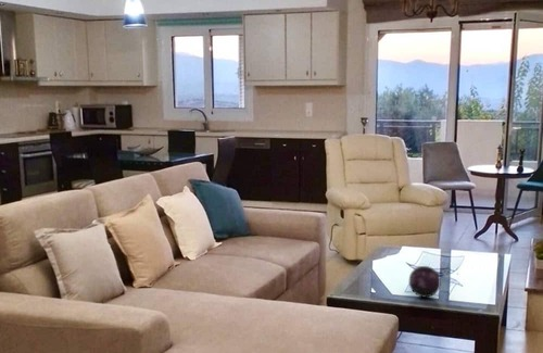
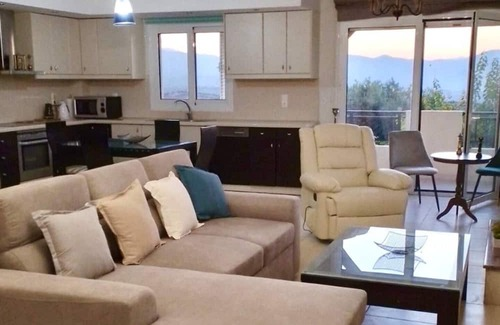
- decorative orb [408,265,441,299]
